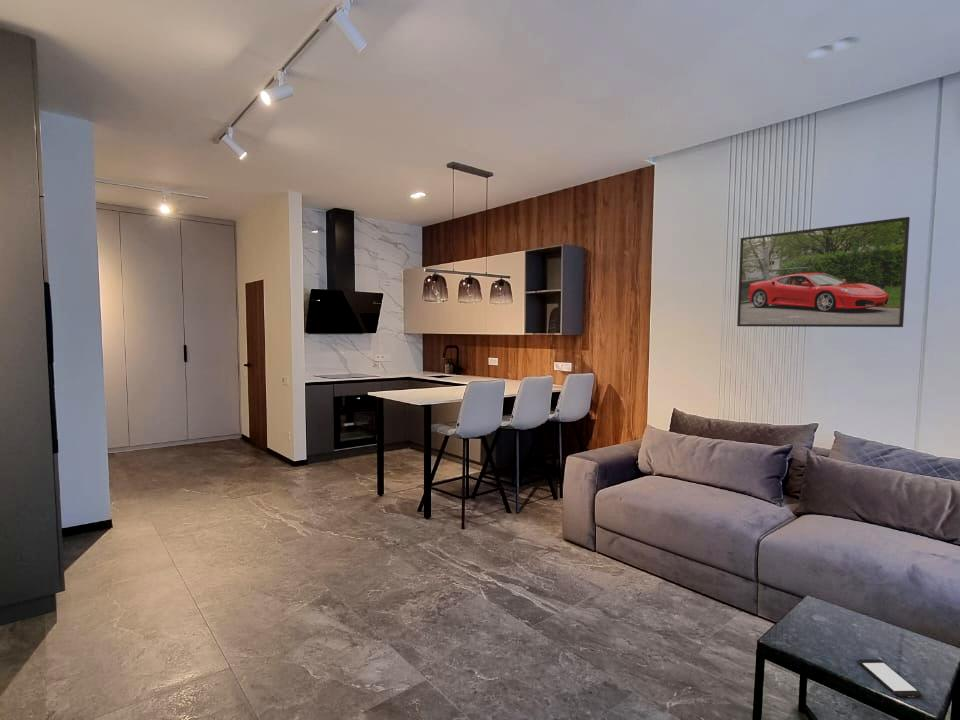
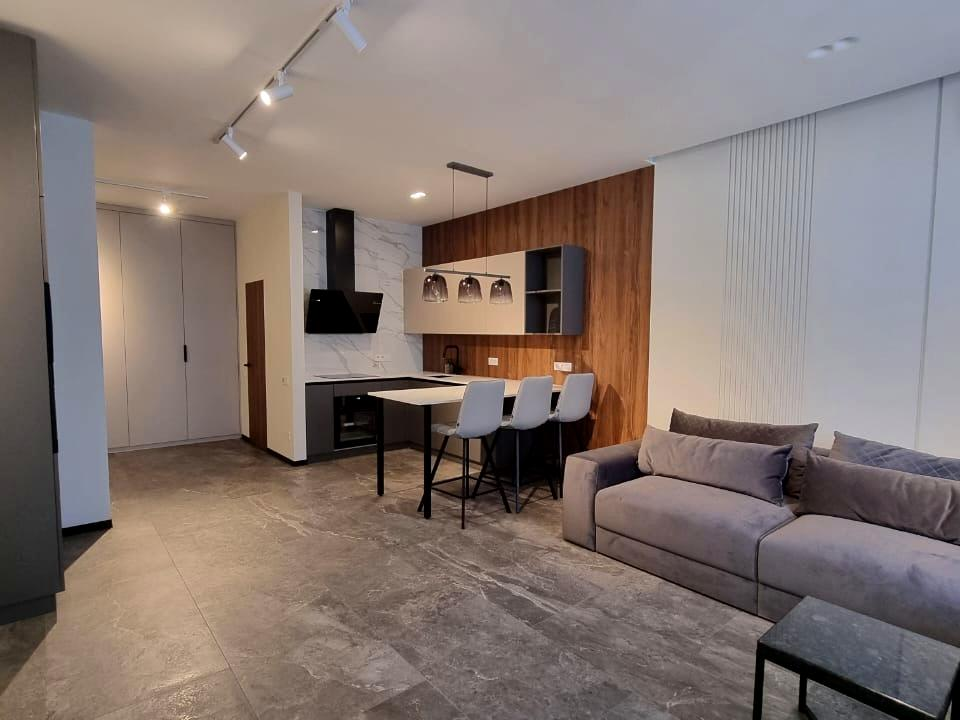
- smartphone [857,658,923,698]
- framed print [736,216,911,328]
